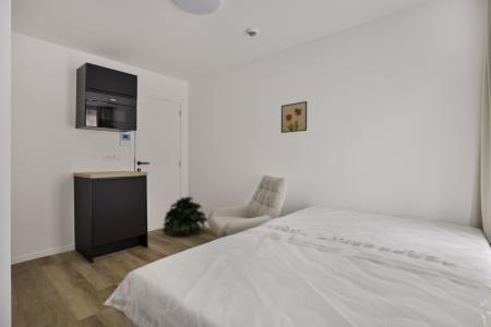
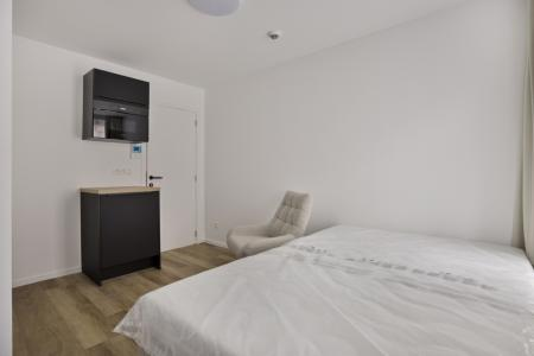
- potted plant [161,195,208,237]
- wall art [280,100,308,134]
